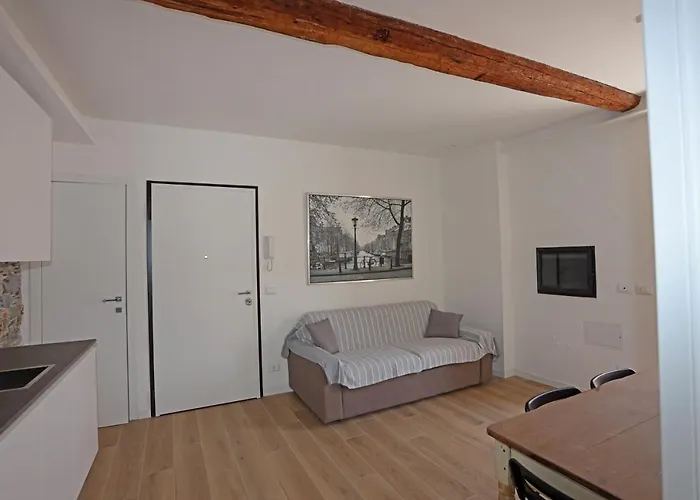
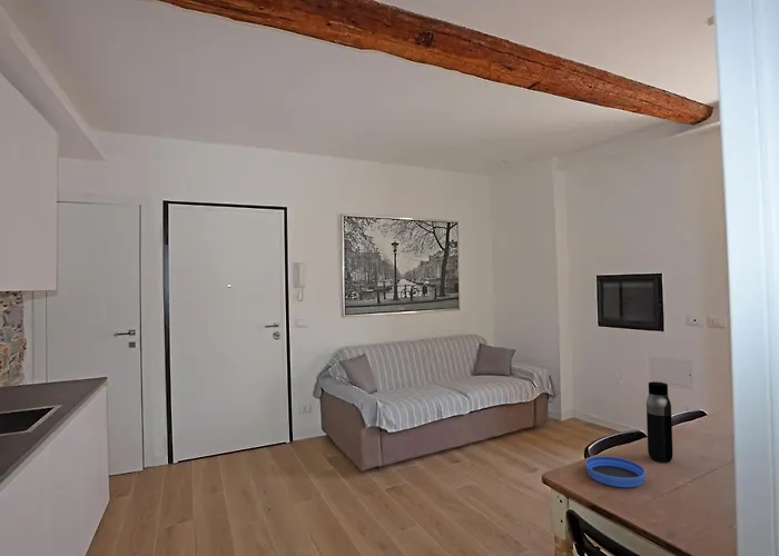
+ bowl [584,455,647,488]
+ water bottle [645,380,673,464]
